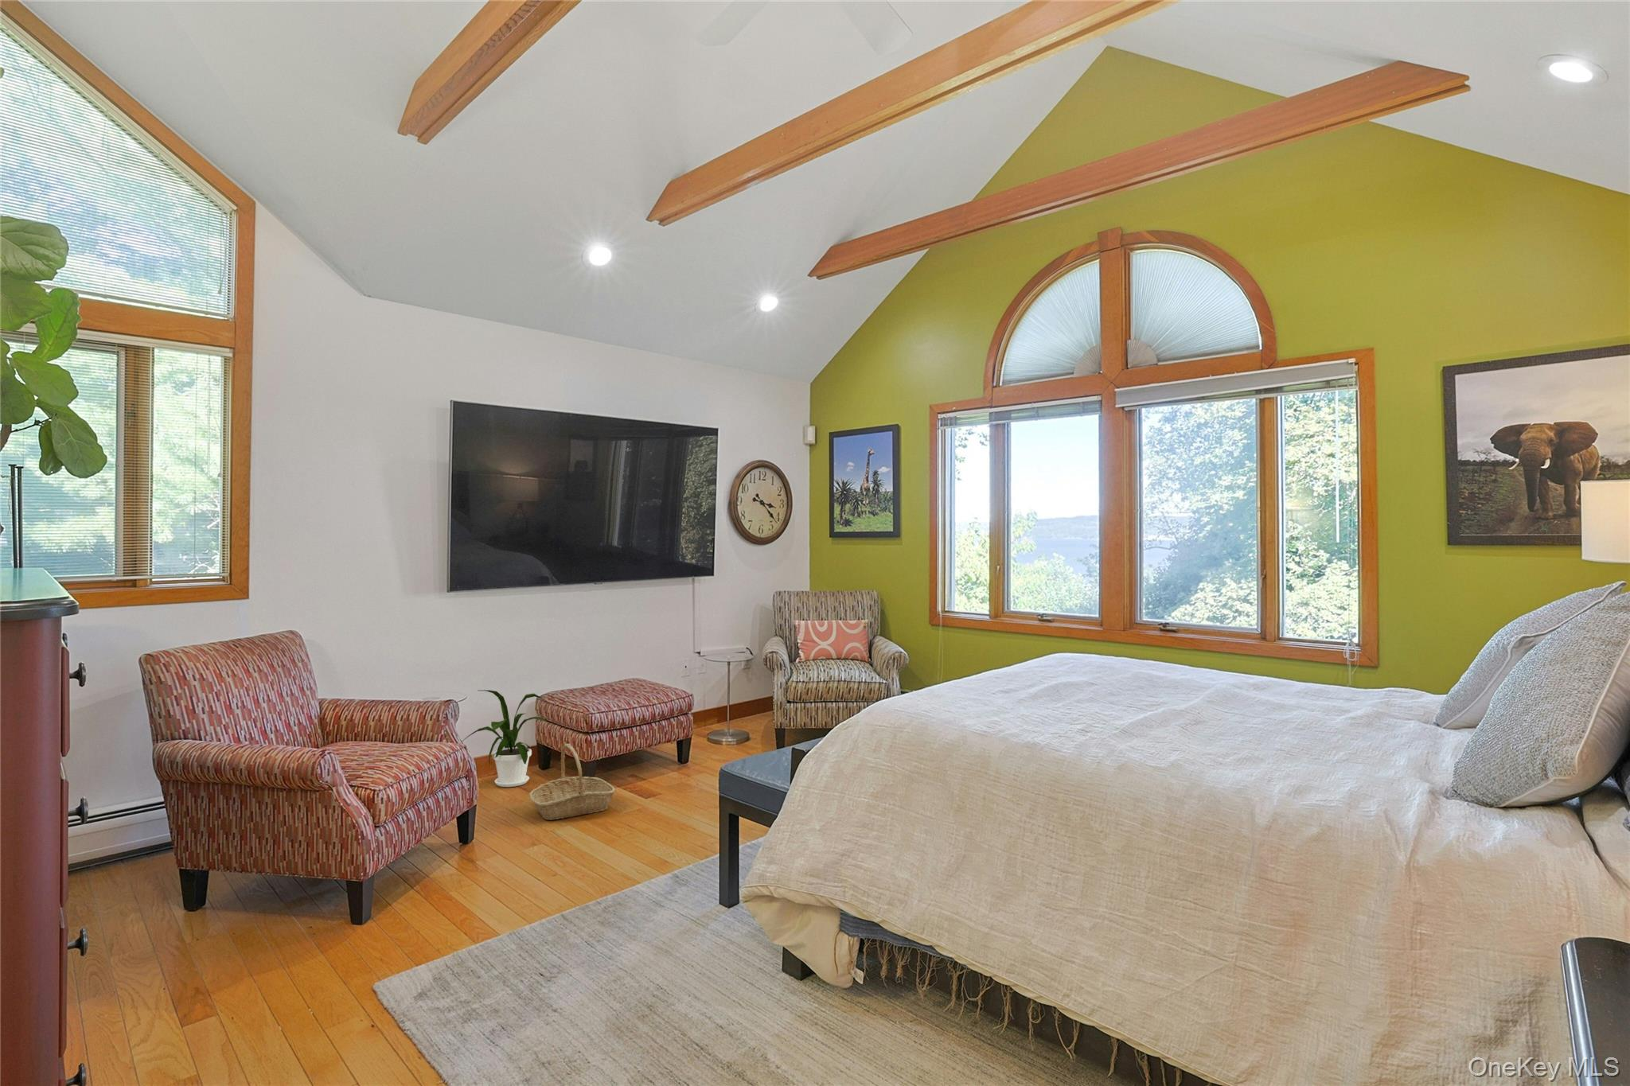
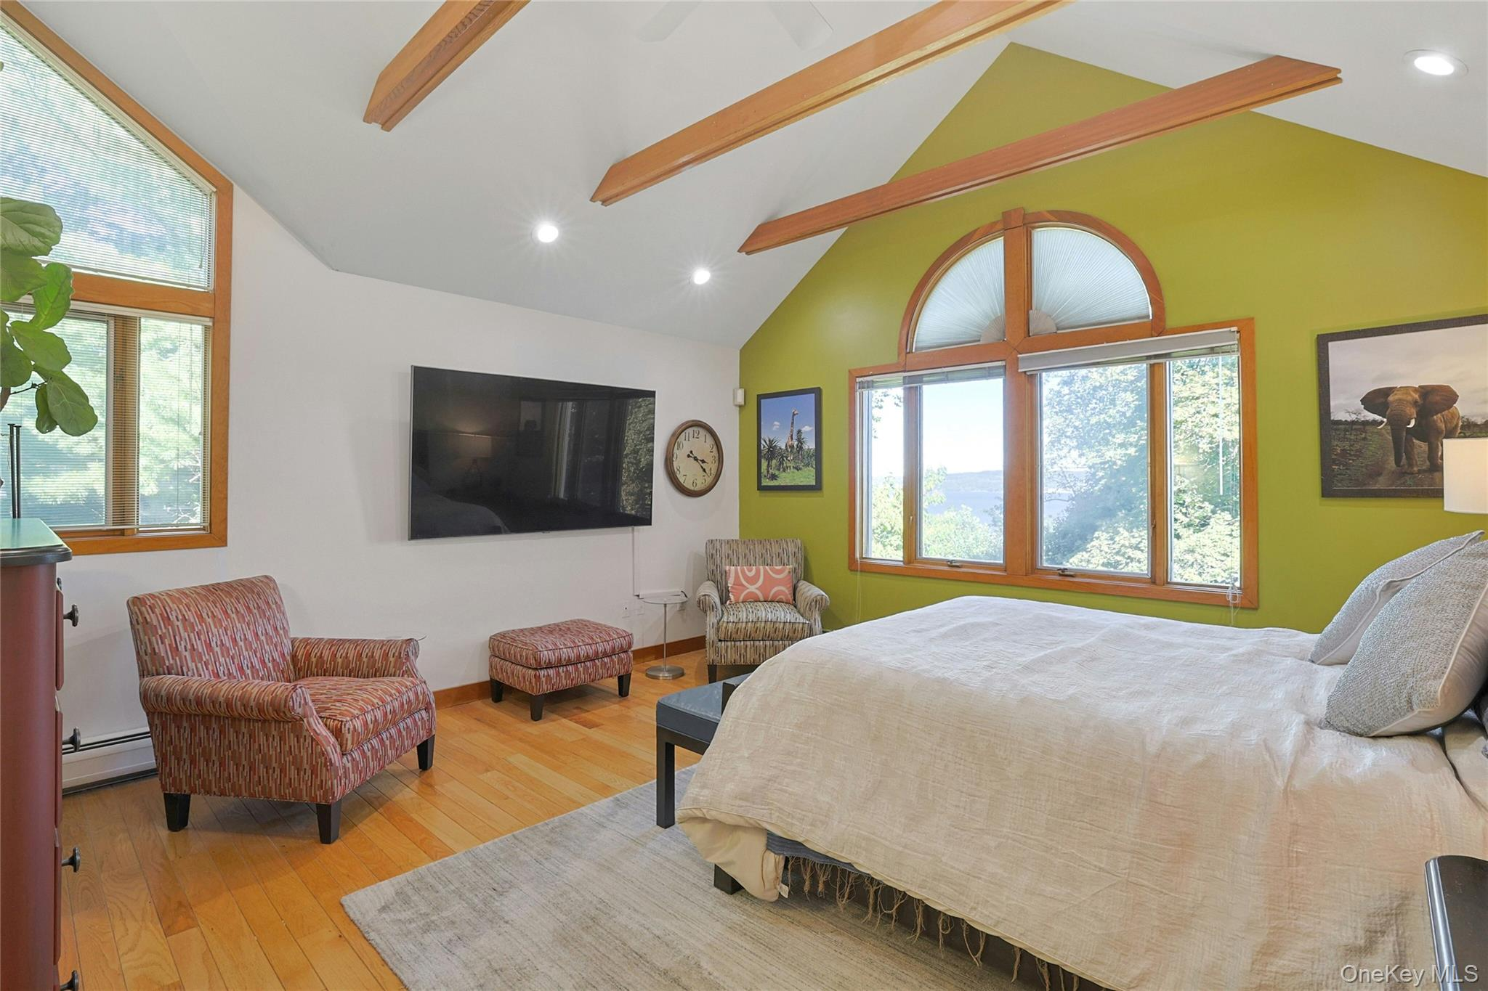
- house plant [463,688,550,788]
- basket [527,743,616,821]
